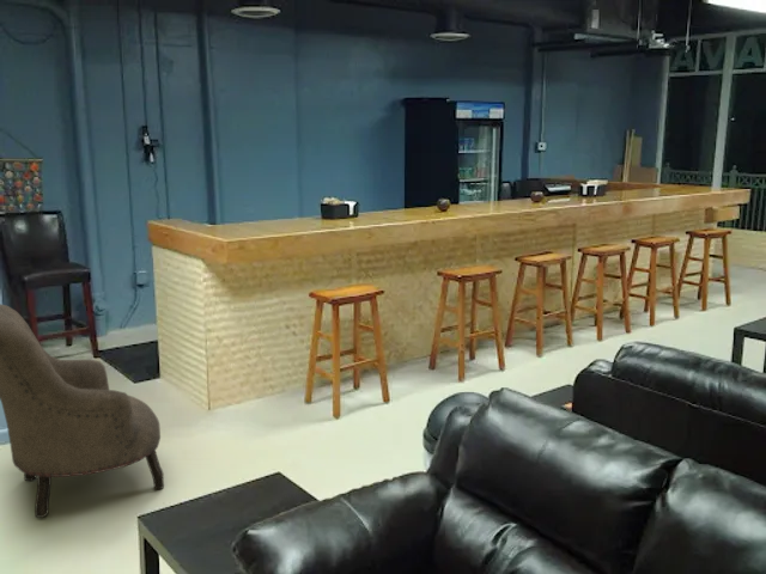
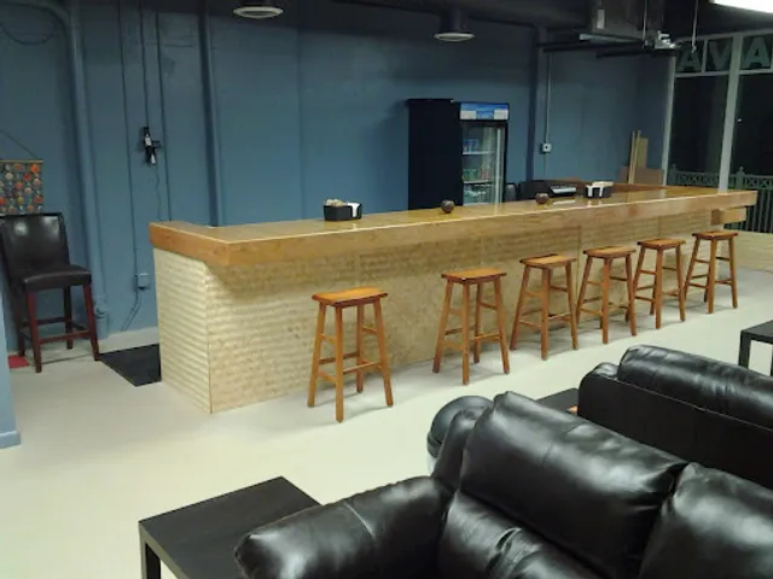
- armchair [0,303,165,519]
